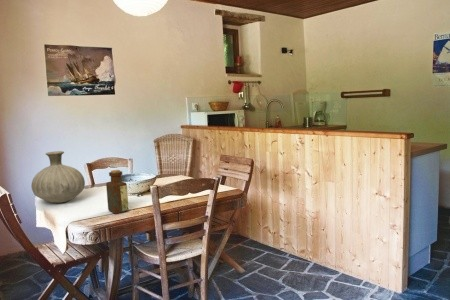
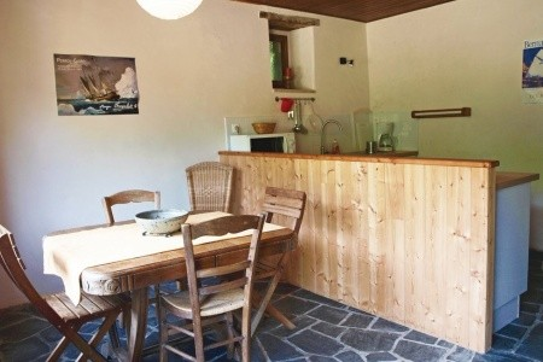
- vase [31,150,86,204]
- bottle [105,169,130,215]
